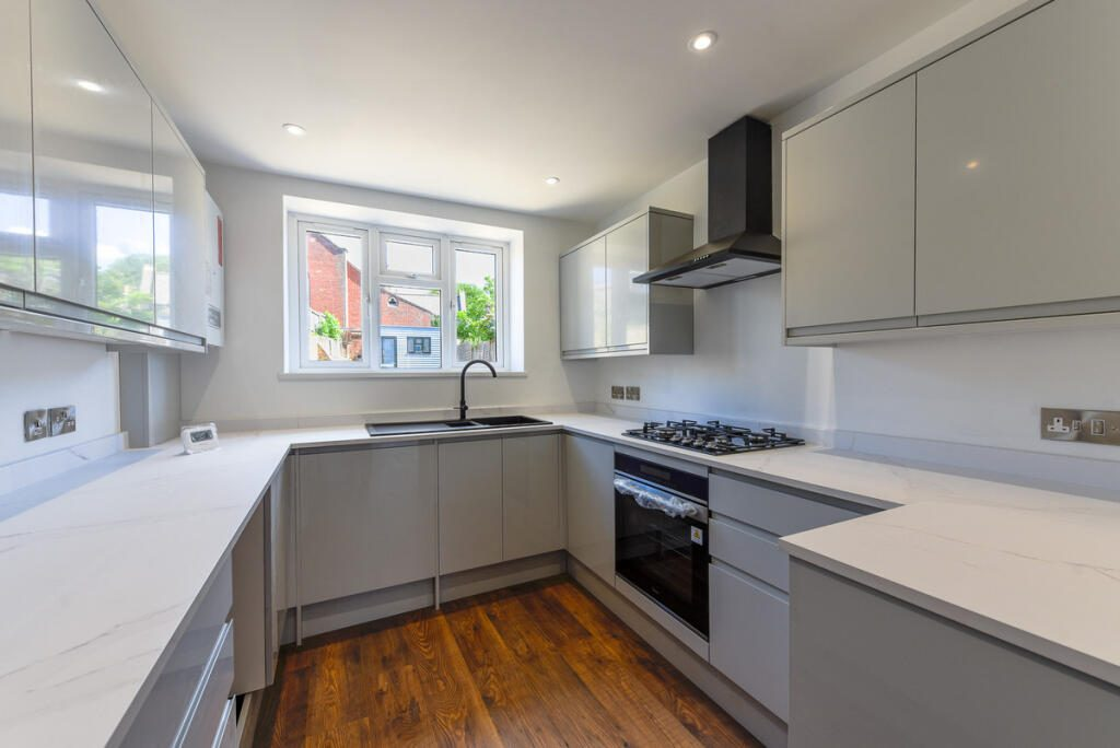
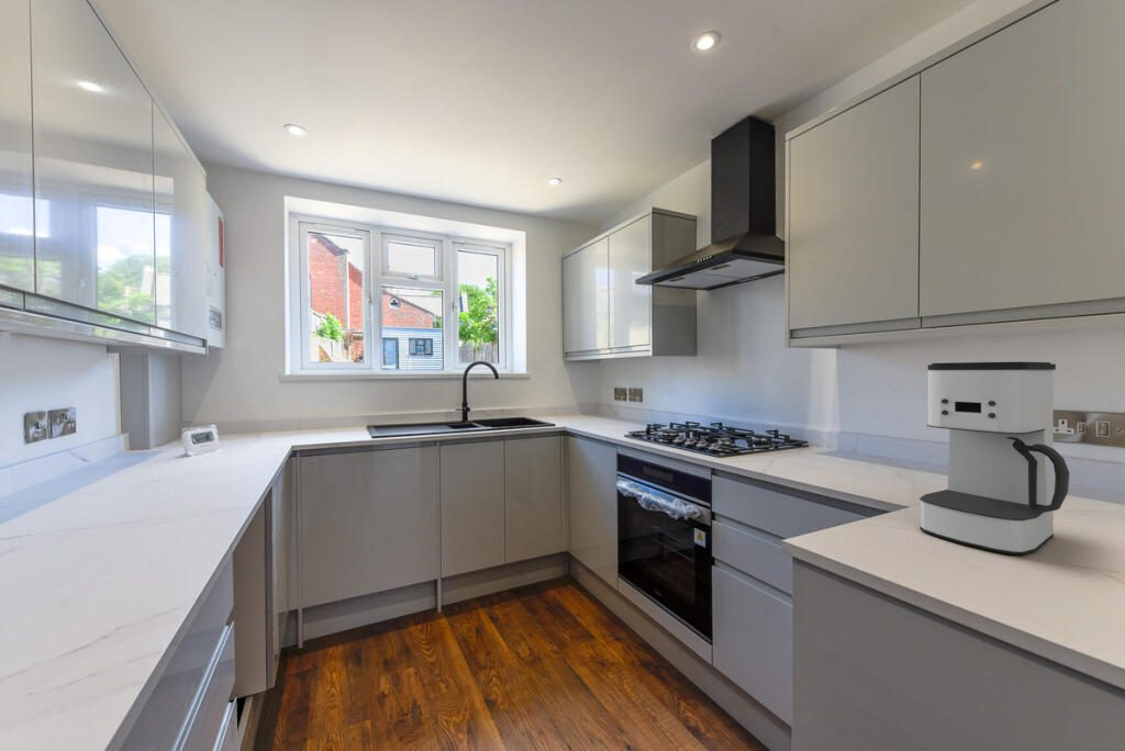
+ coffee maker [918,361,1070,557]
